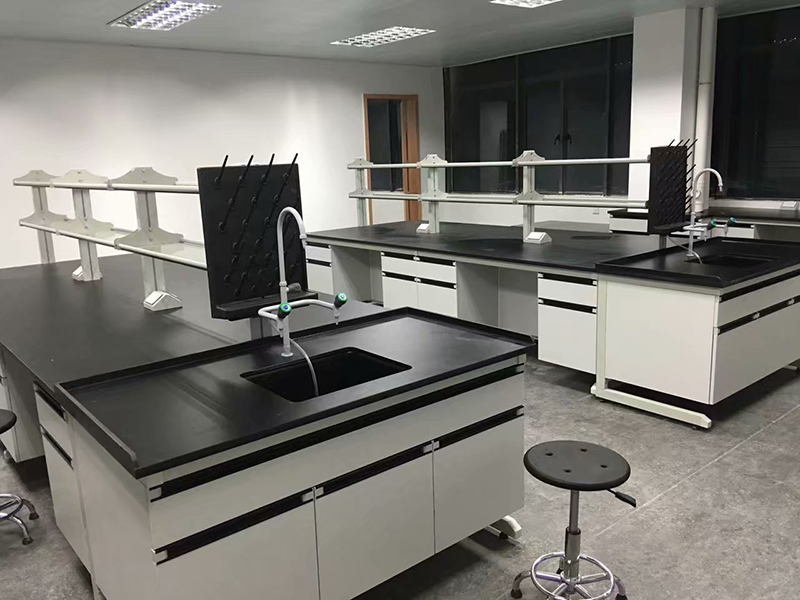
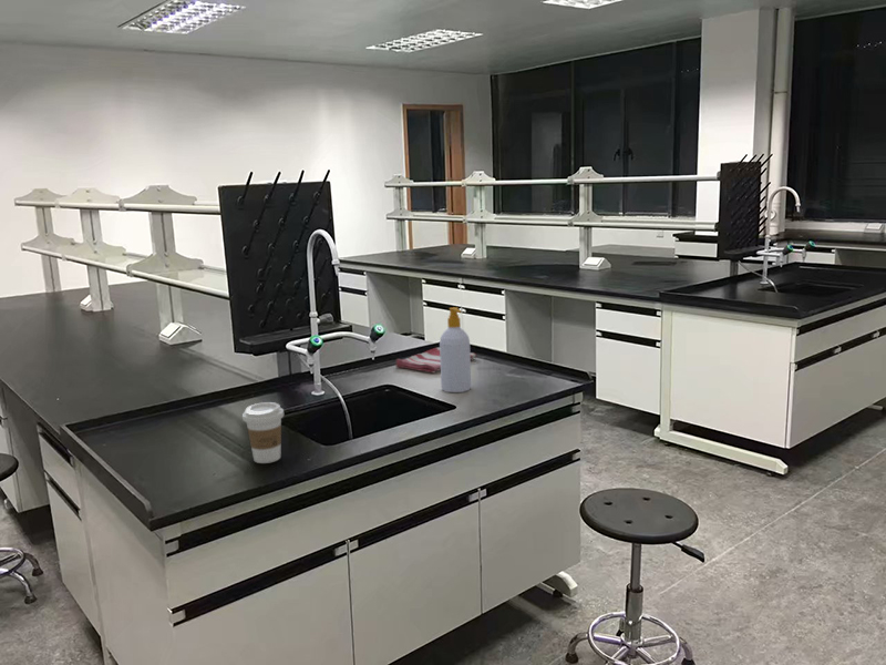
+ coffee cup [241,401,285,464]
+ dish towel [394,347,478,374]
+ soap bottle [439,307,472,393]
